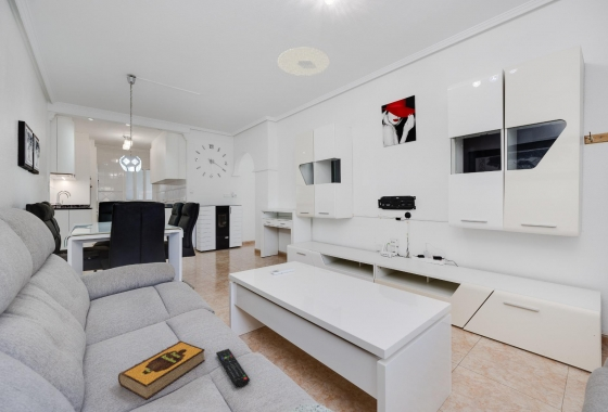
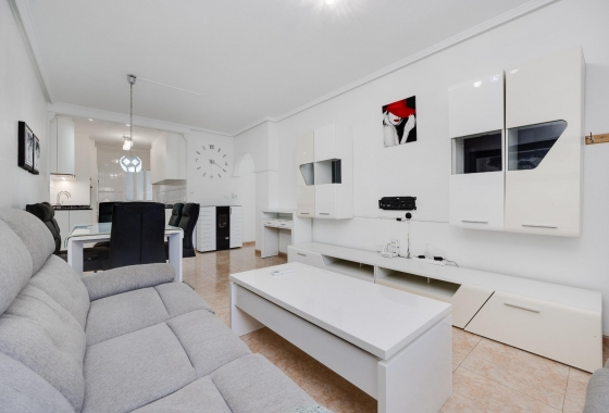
- hardback book [117,339,206,401]
- ceiling light [277,47,330,77]
- remote control [215,348,251,388]
